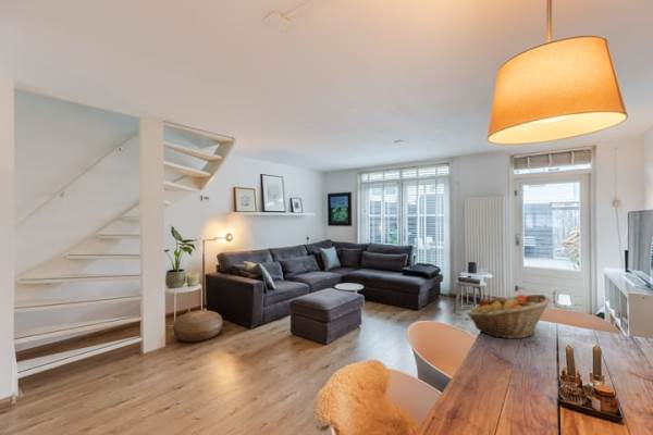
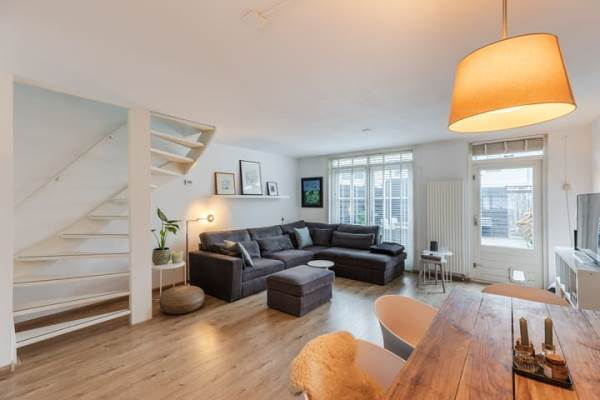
- fruit basket [466,293,552,339]
